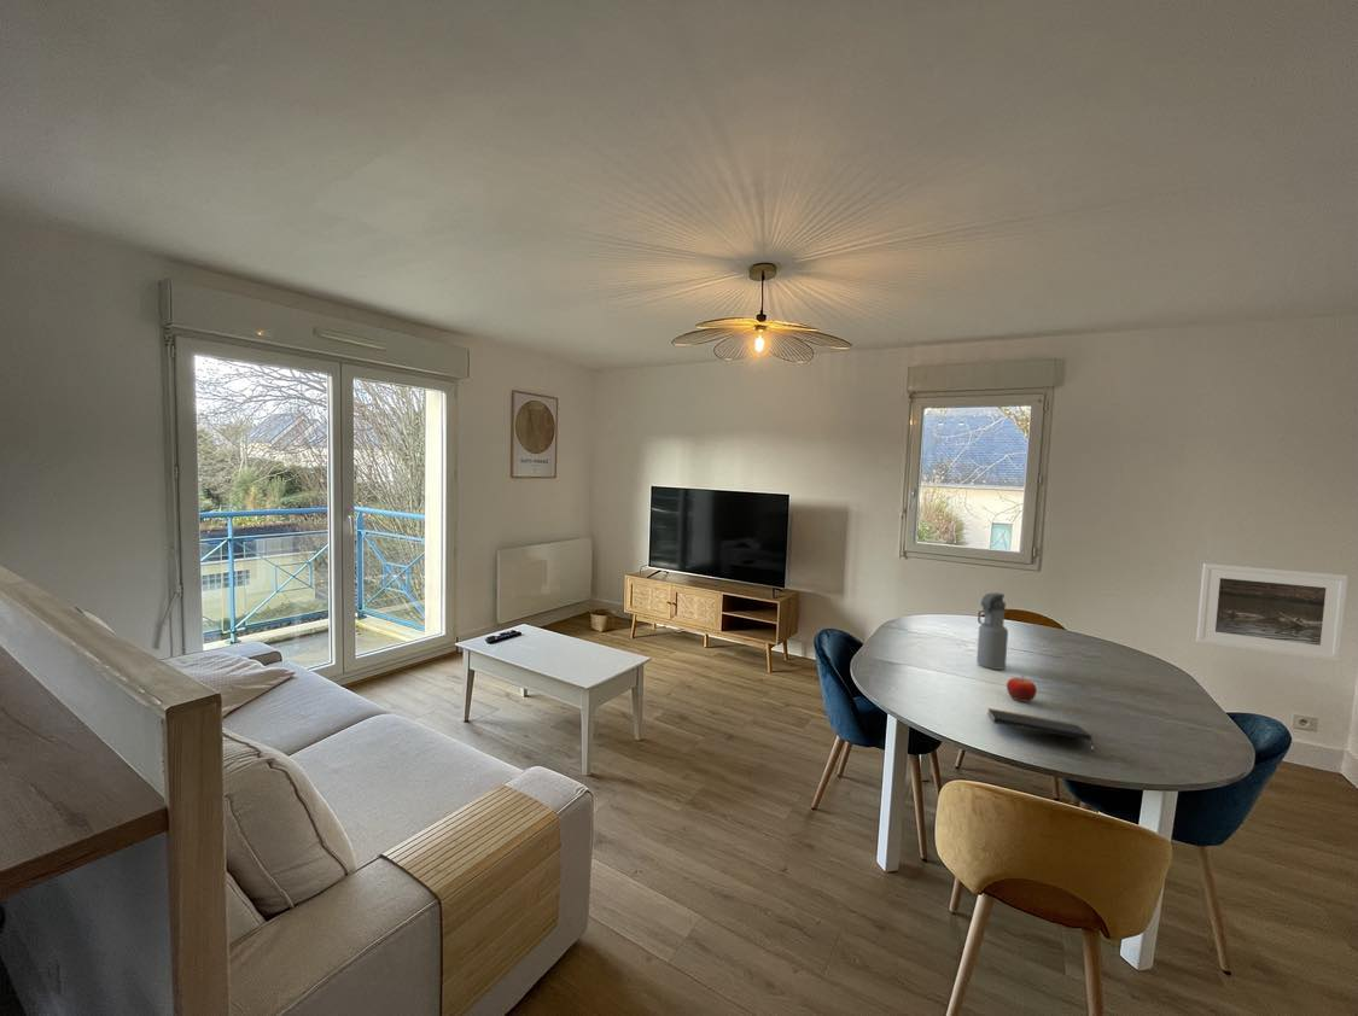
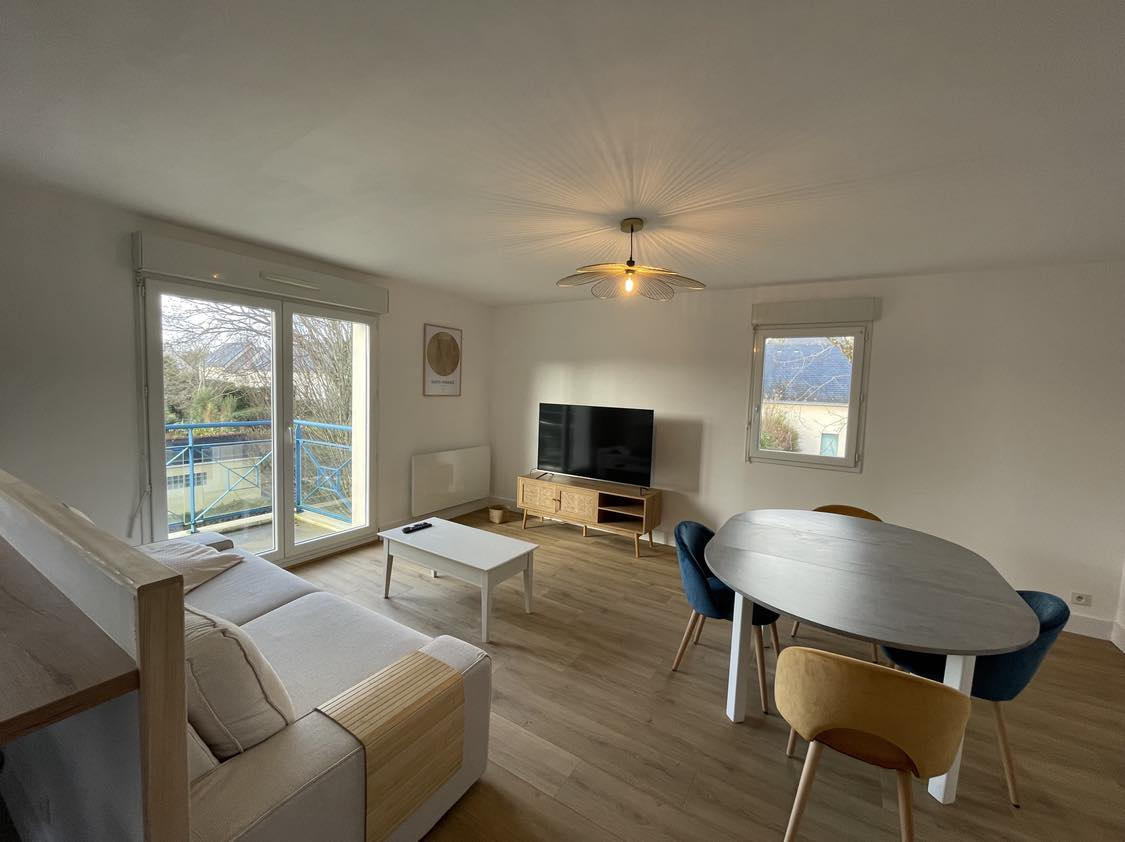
- notepad [986,707,1095,754]
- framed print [1195,562,1350,662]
- water bottle [975,591,1009,671]
- fruit [1006,676,1038,703]
